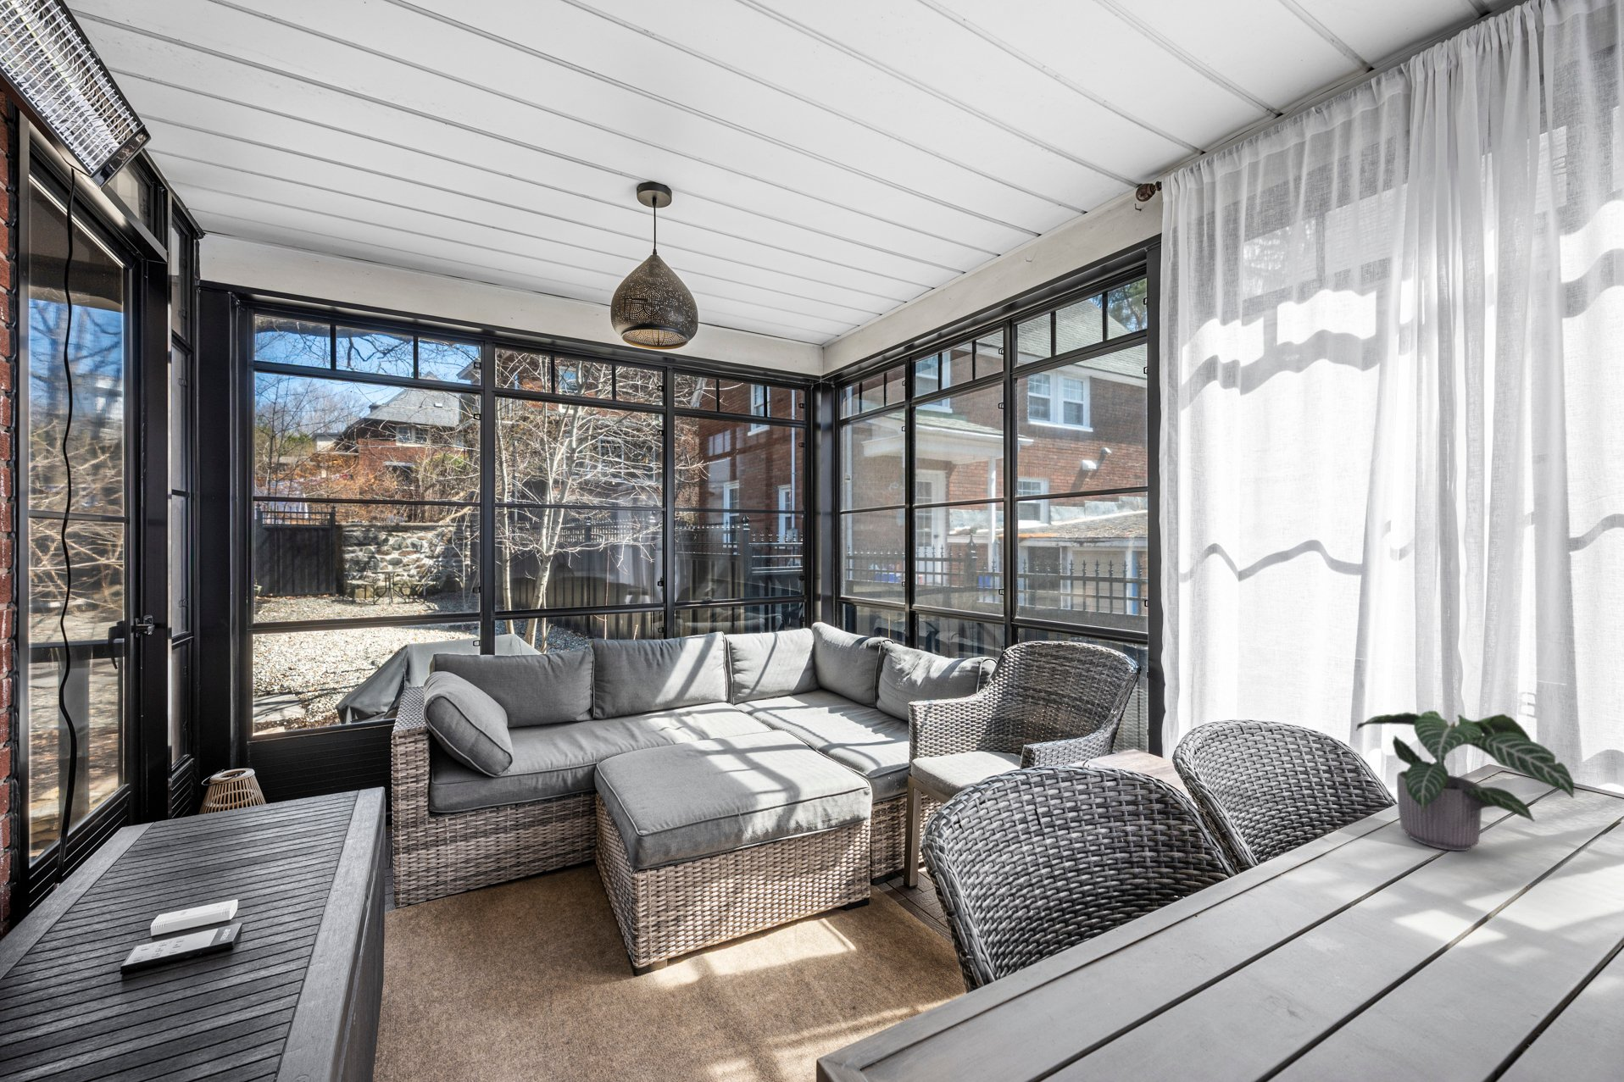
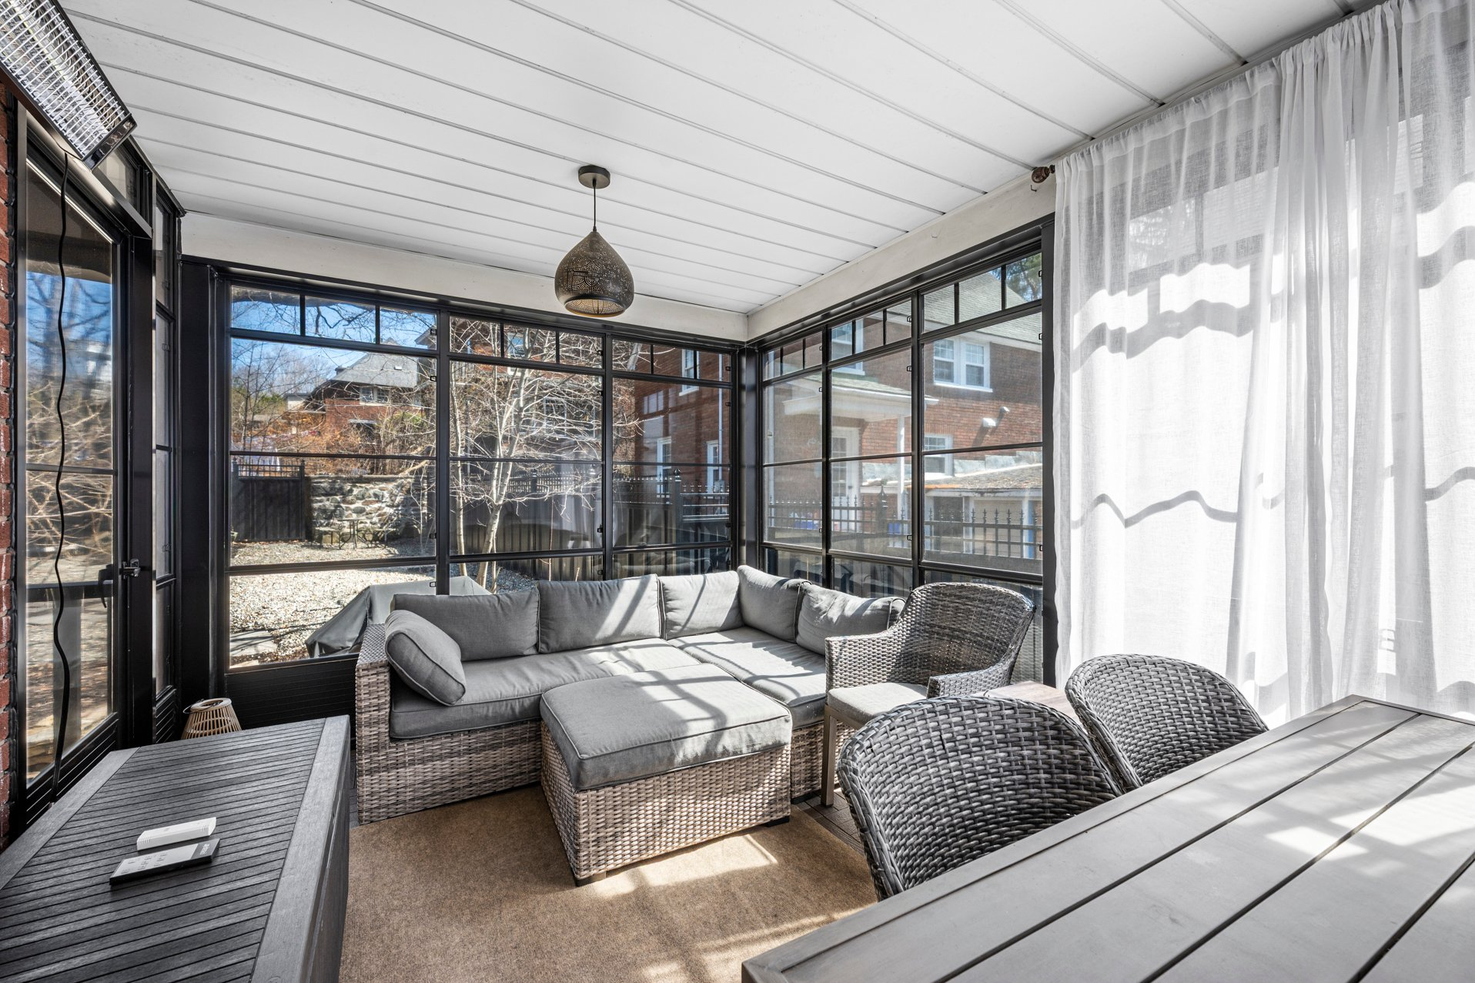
- potted plant [1355,710,1576,851]
